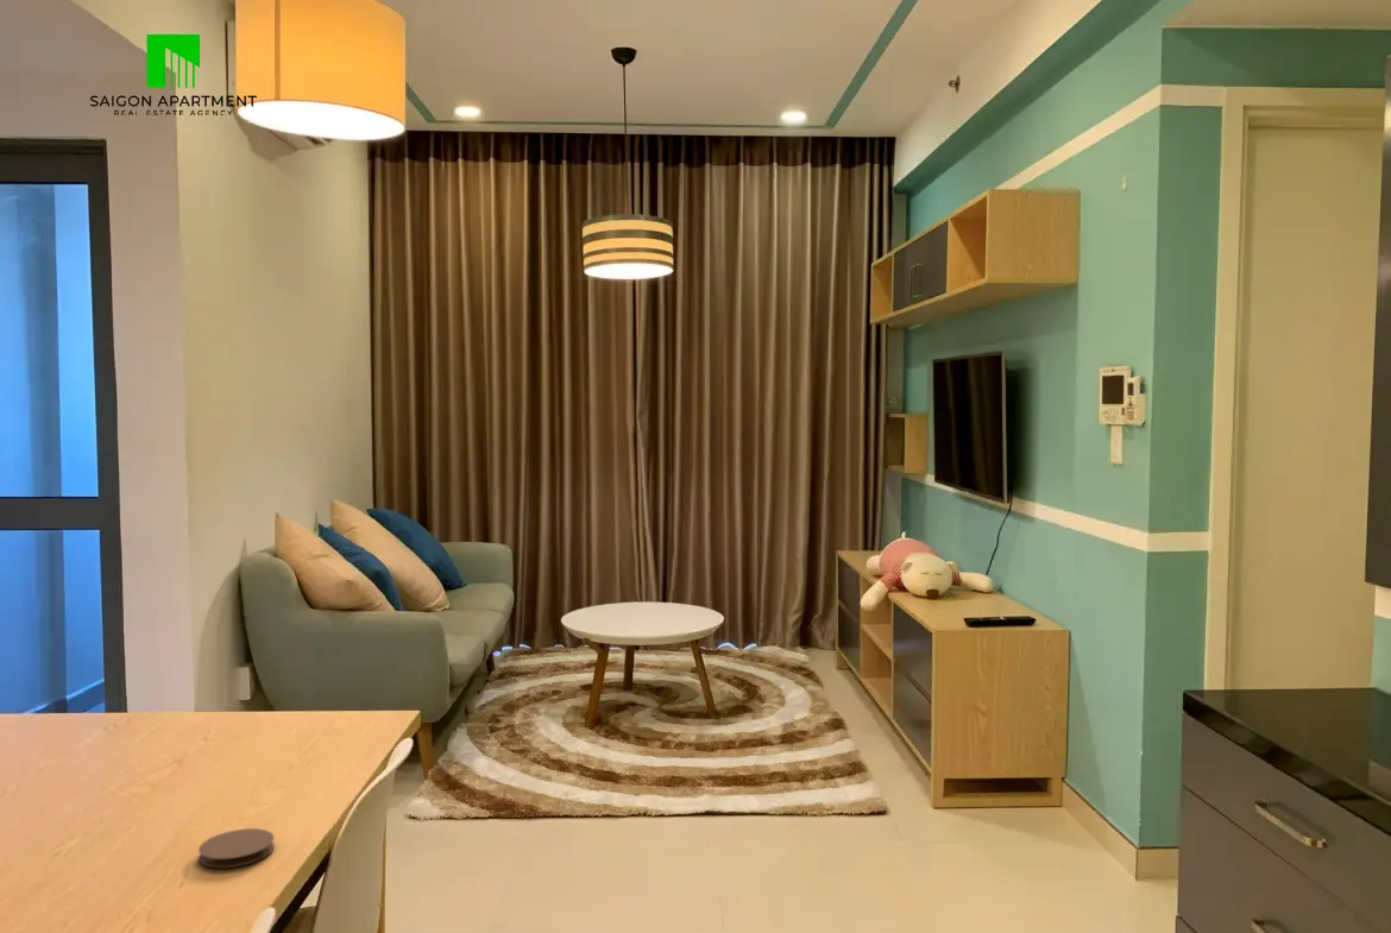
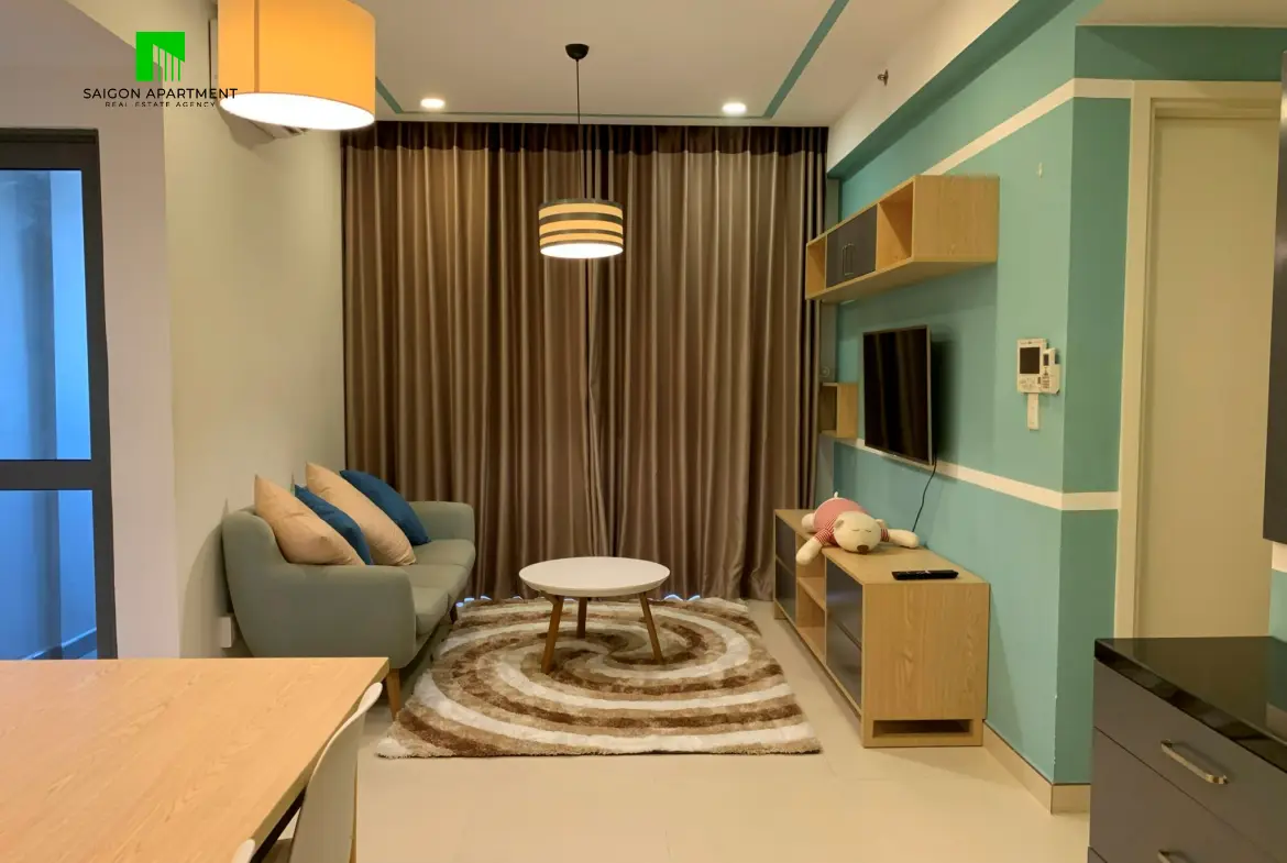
- coaster [197,827,276,869]
